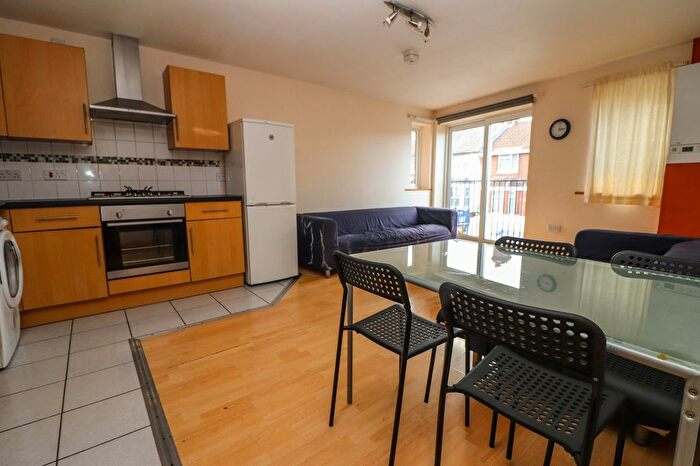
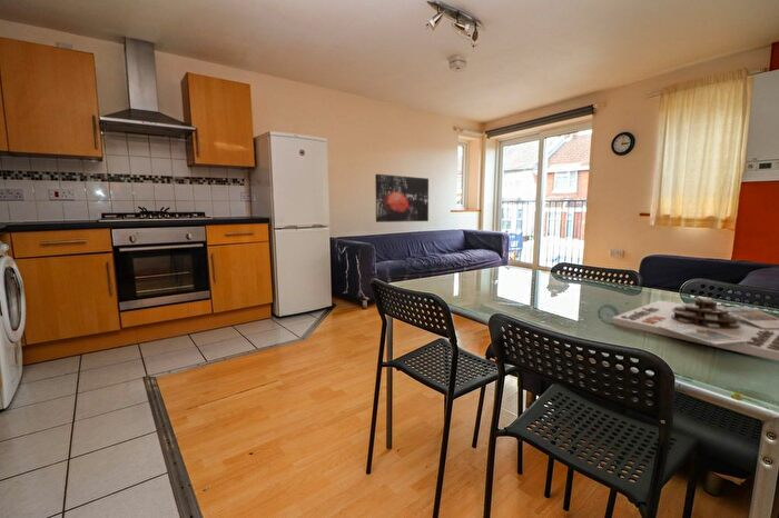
+ wall art [374,173,430,223]
+ board game [611,296,779,362]
